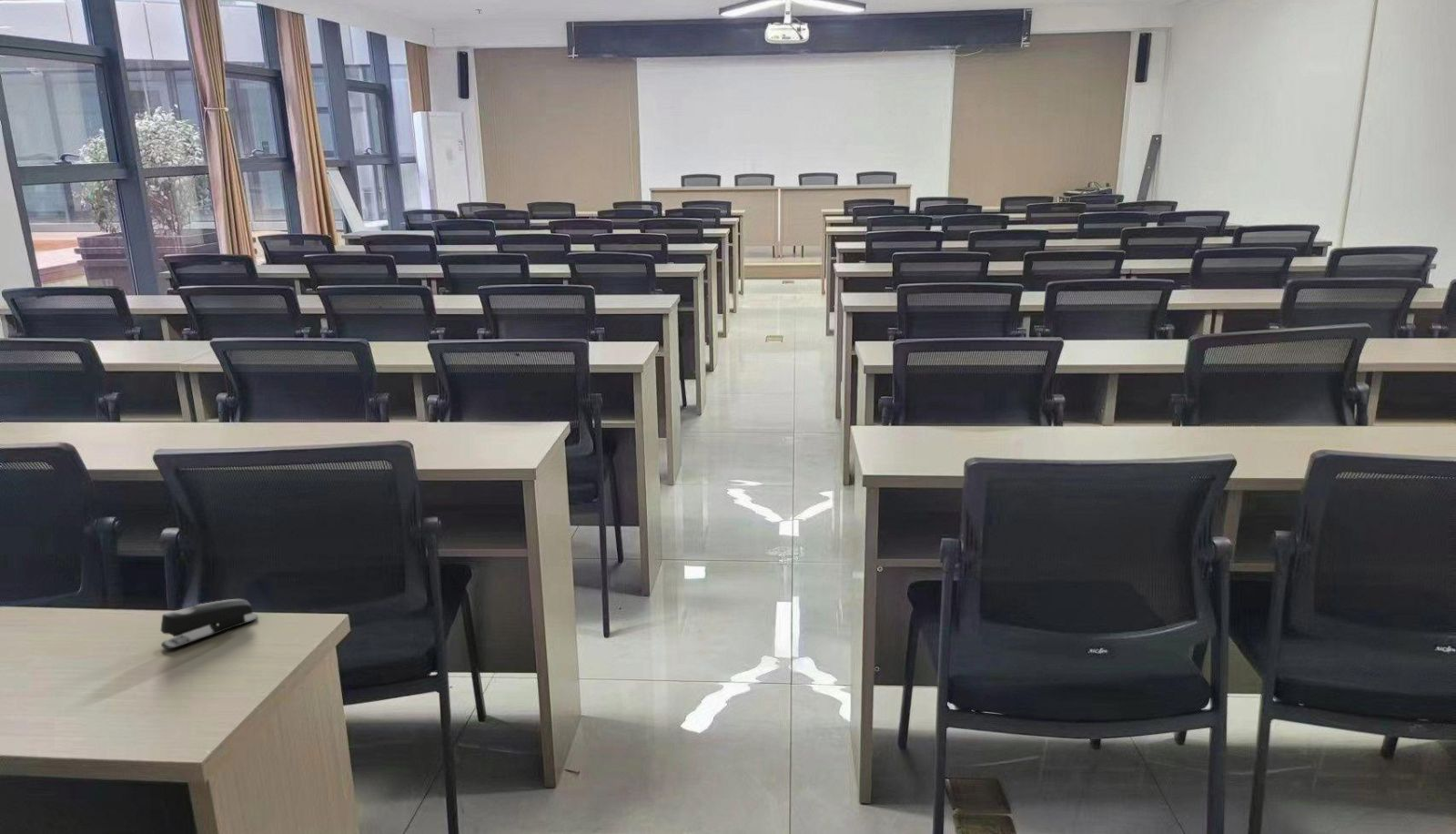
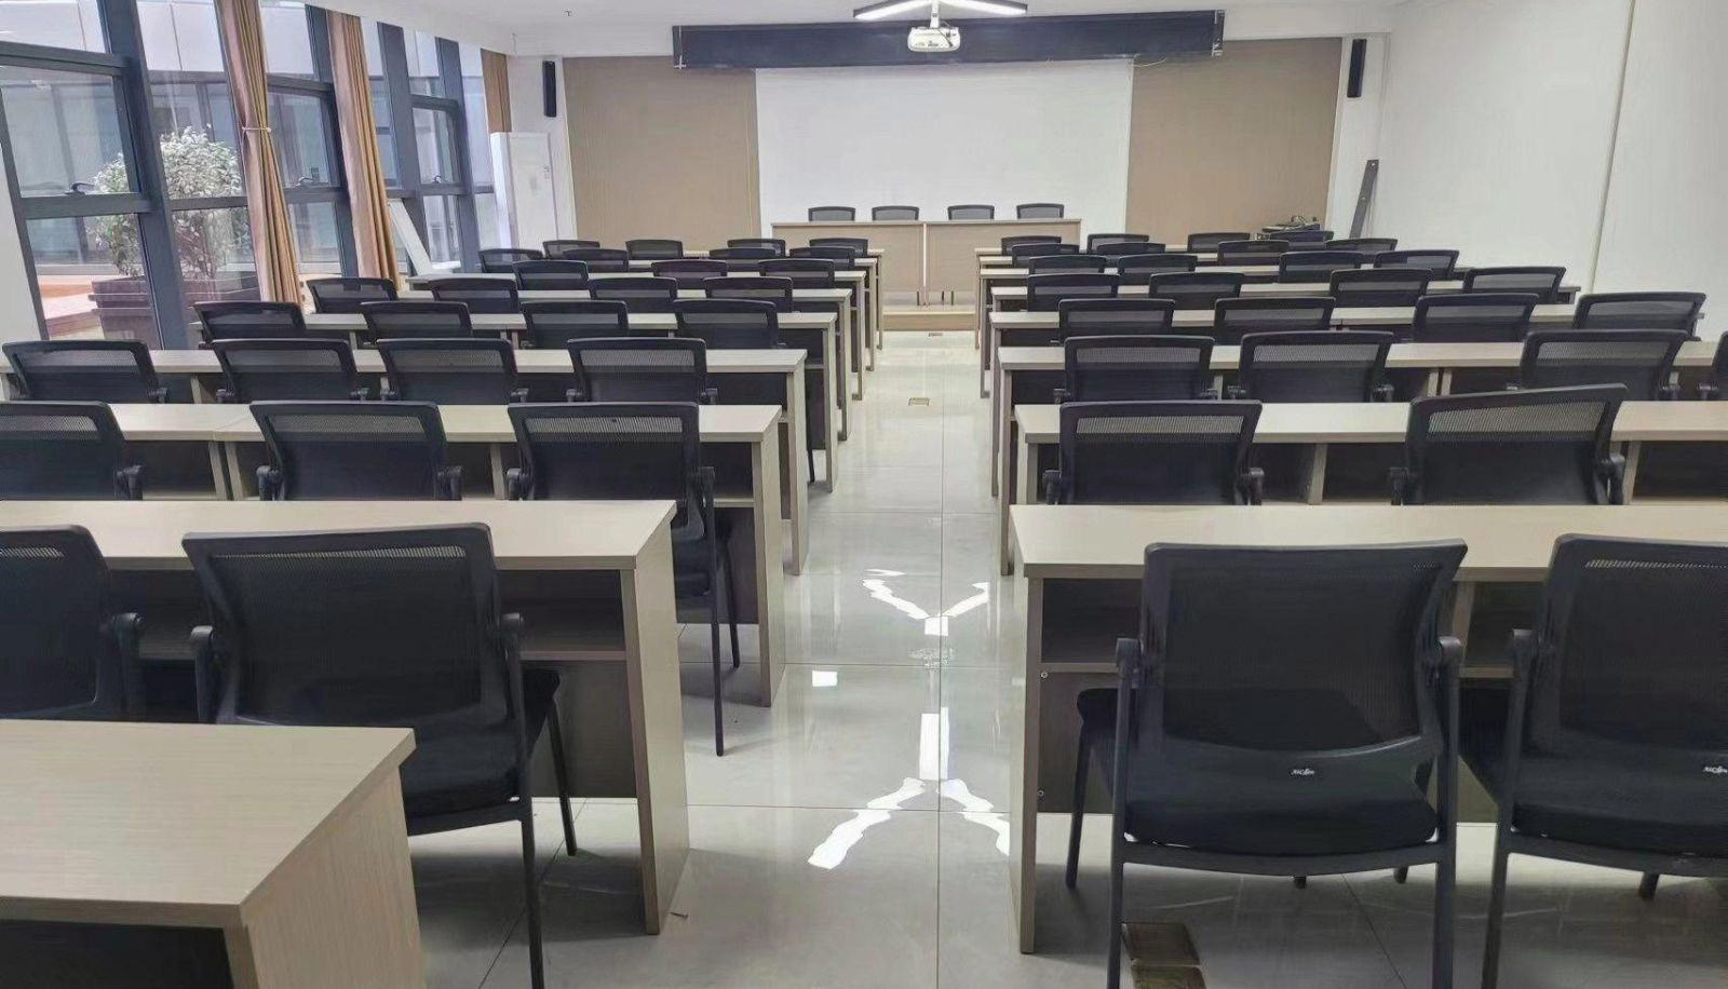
- stapler [160,598,259,650]
